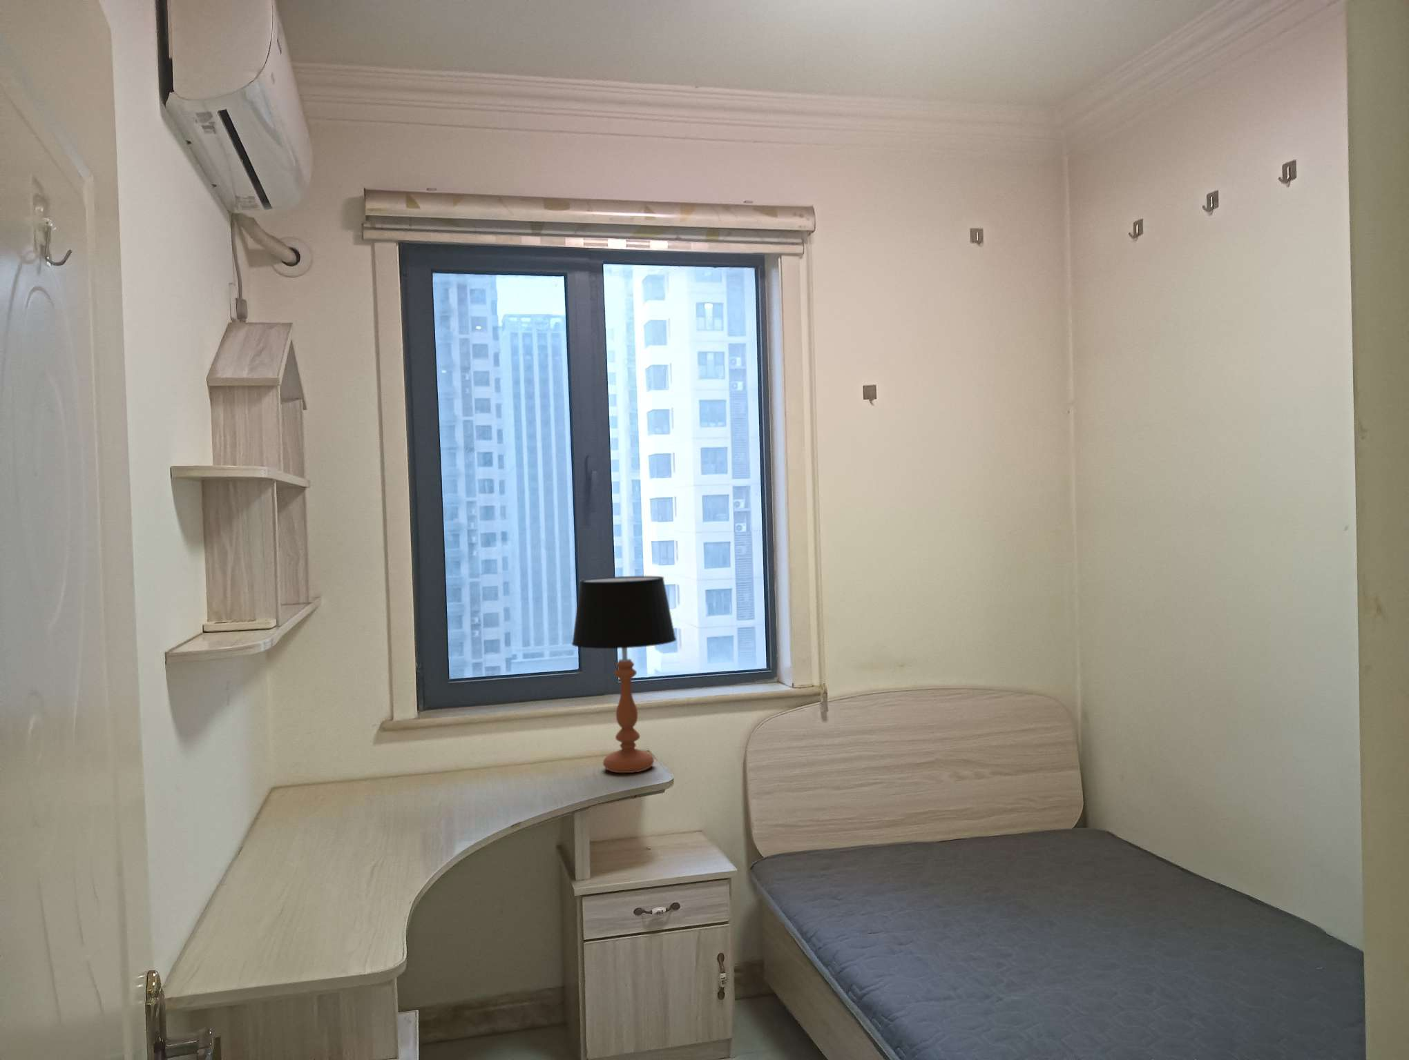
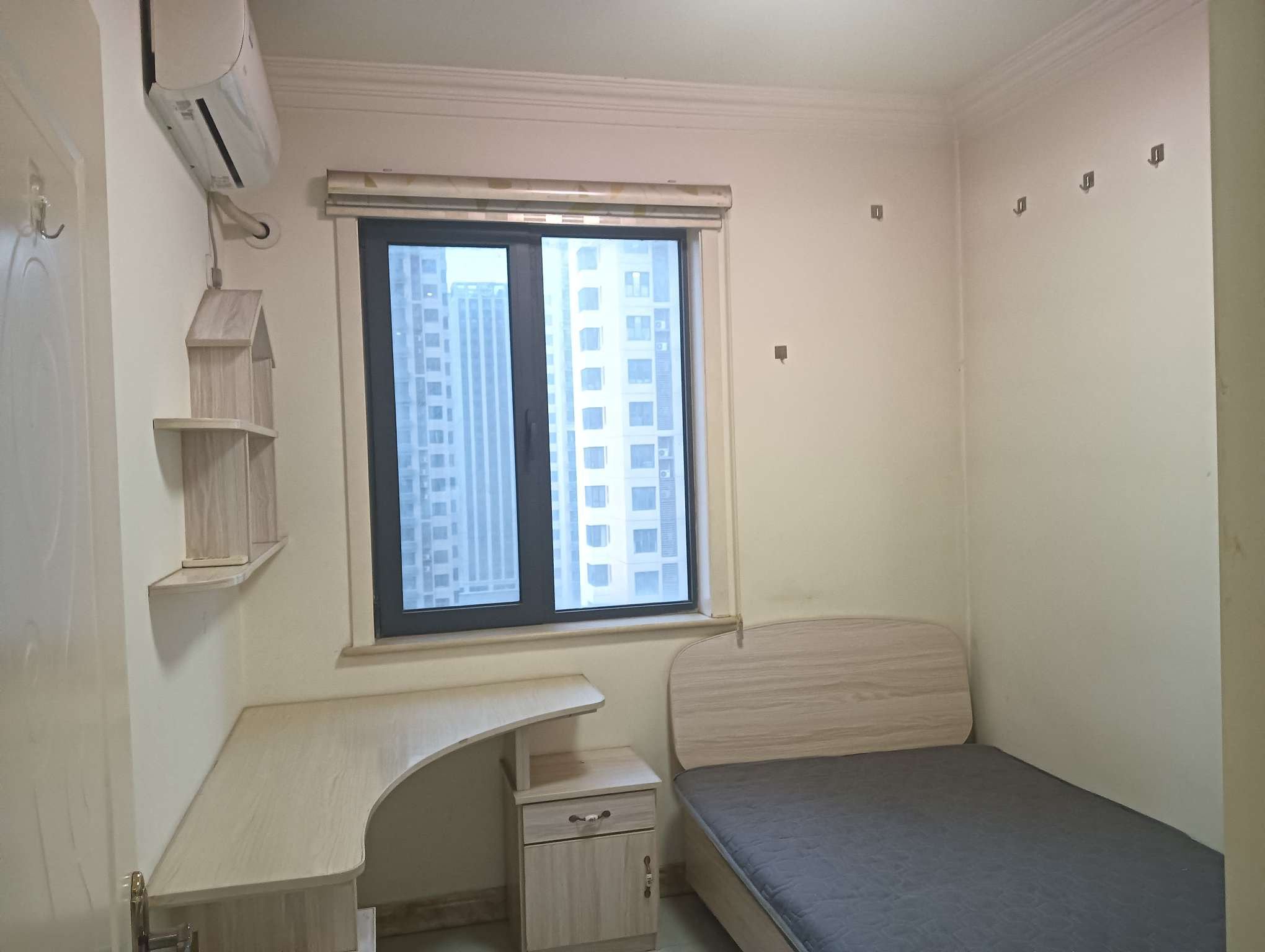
- table lamp [571,576,677,774]
